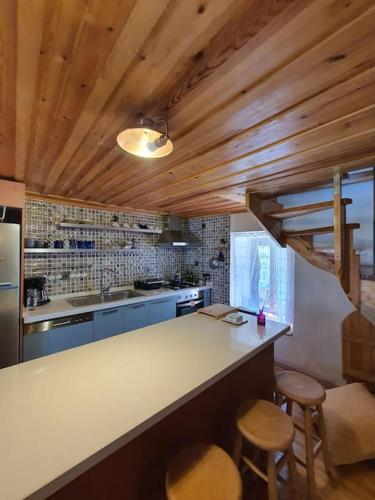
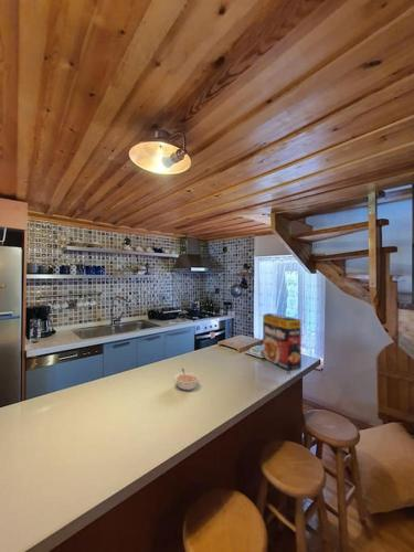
+ legume [173,368,201,392]
+ cereal box [262,312,302,372]
